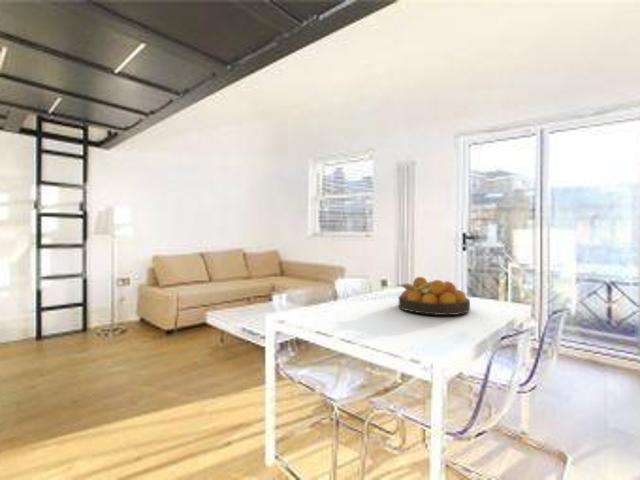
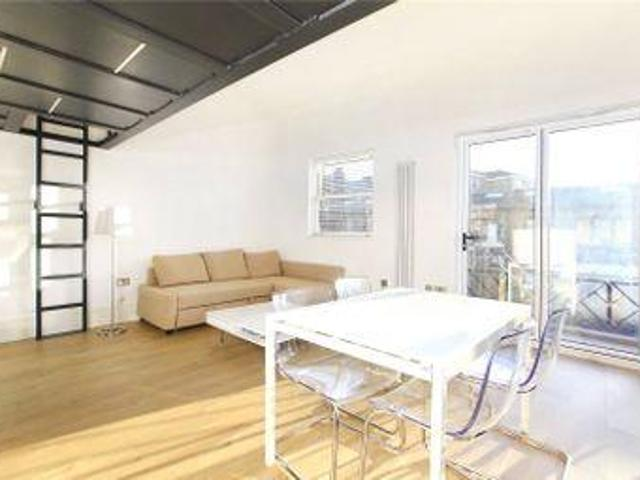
- fruit bowl [396,276,471,316]
